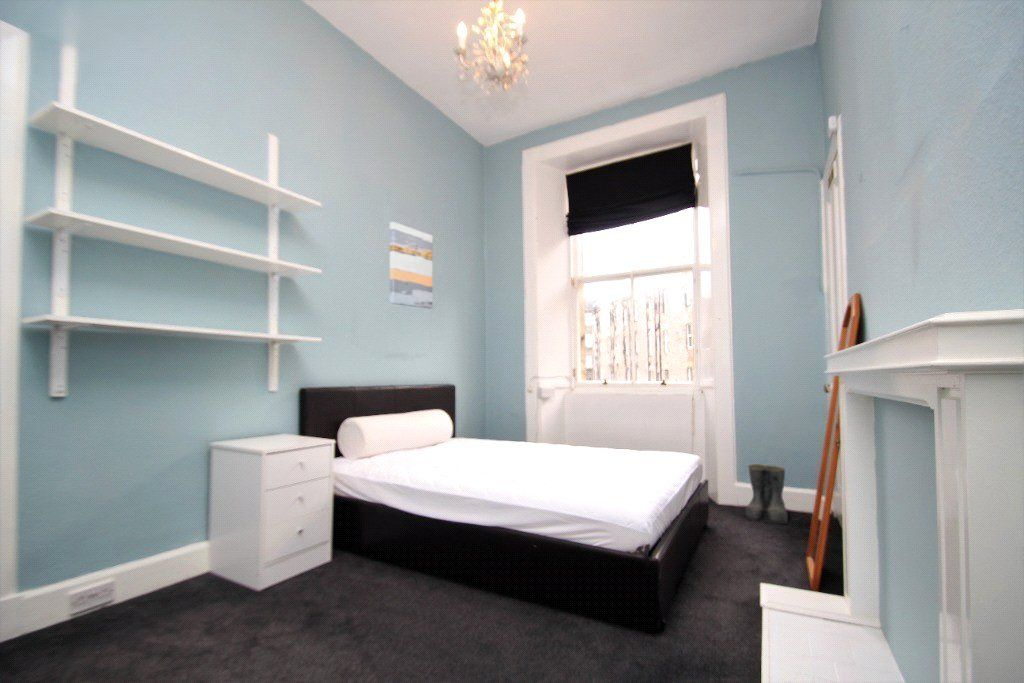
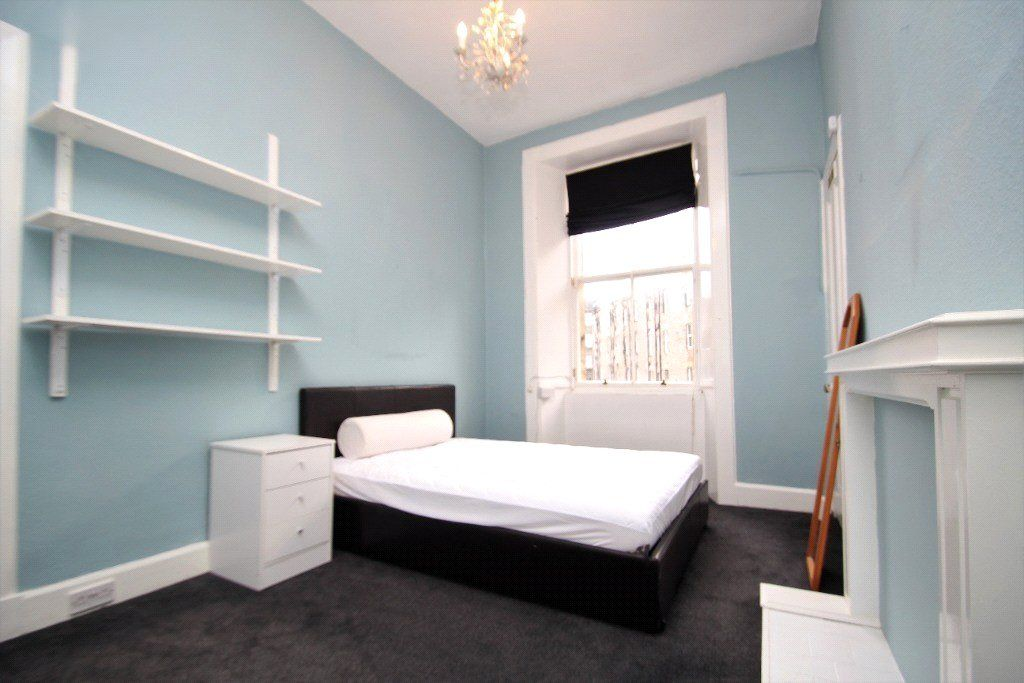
- boots [745,463,789,525]
- wall art [389,221,434,309]
